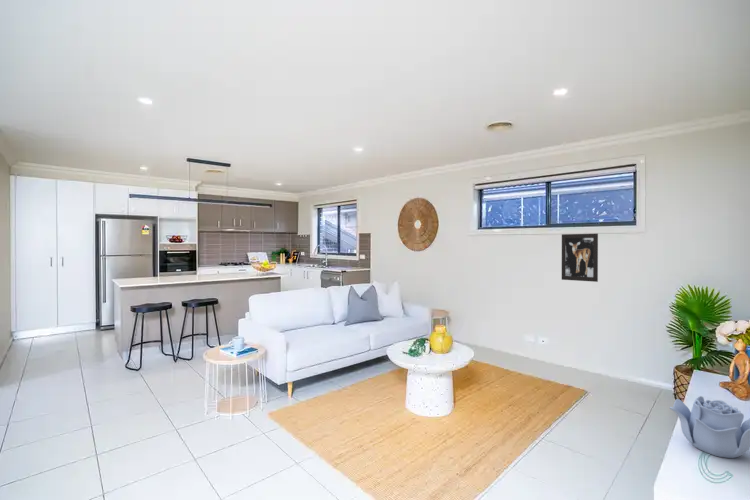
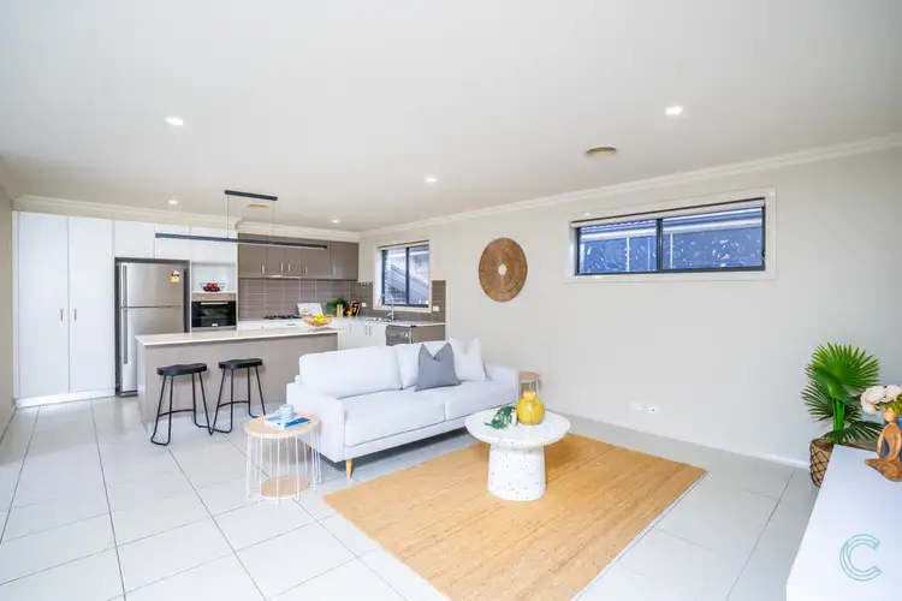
- decorative bowl [668,395,750,459]
- wall art [561,233,599,283]
